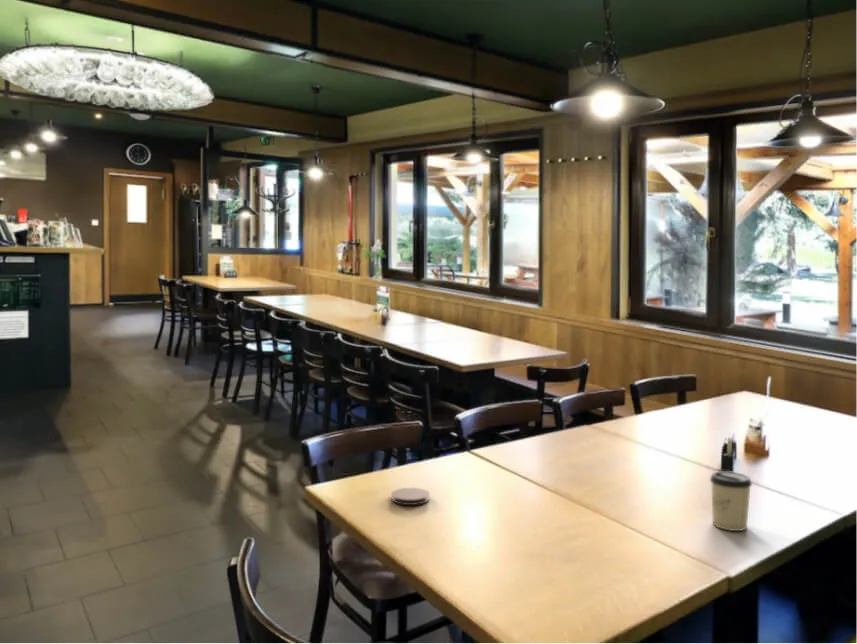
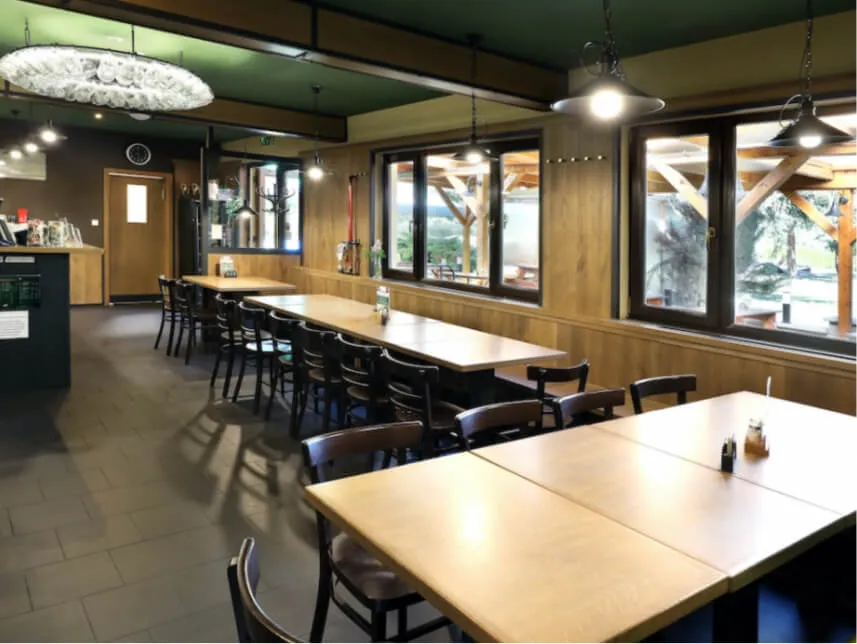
- coaster [390,487,431,506]
- cup [709,470,753,532]
